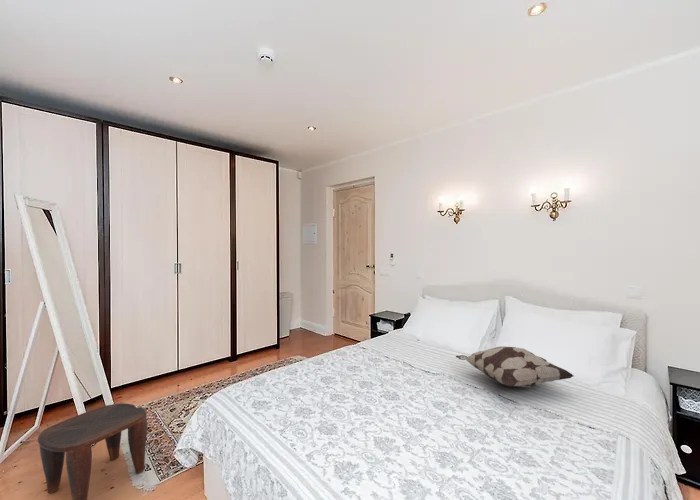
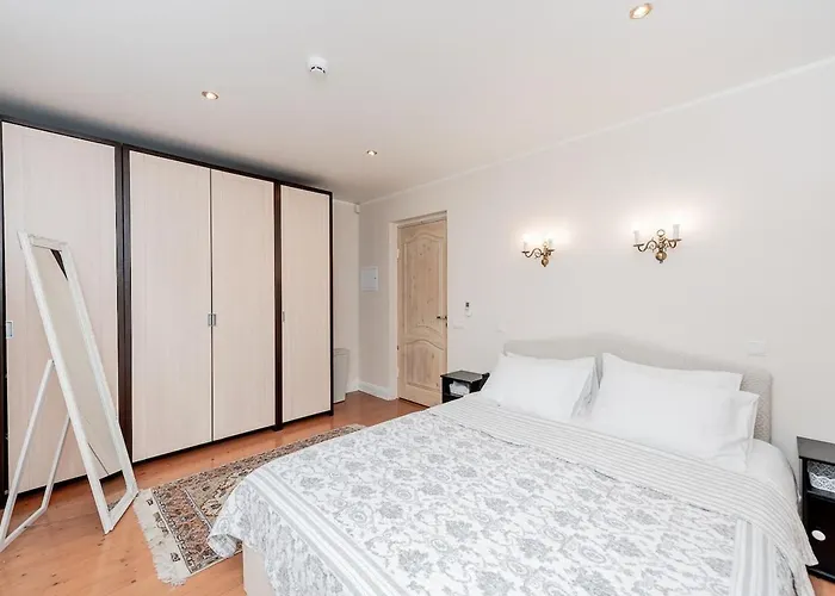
- decorative pillow [455,346,574,388]
- stool [37,402,148,500]
